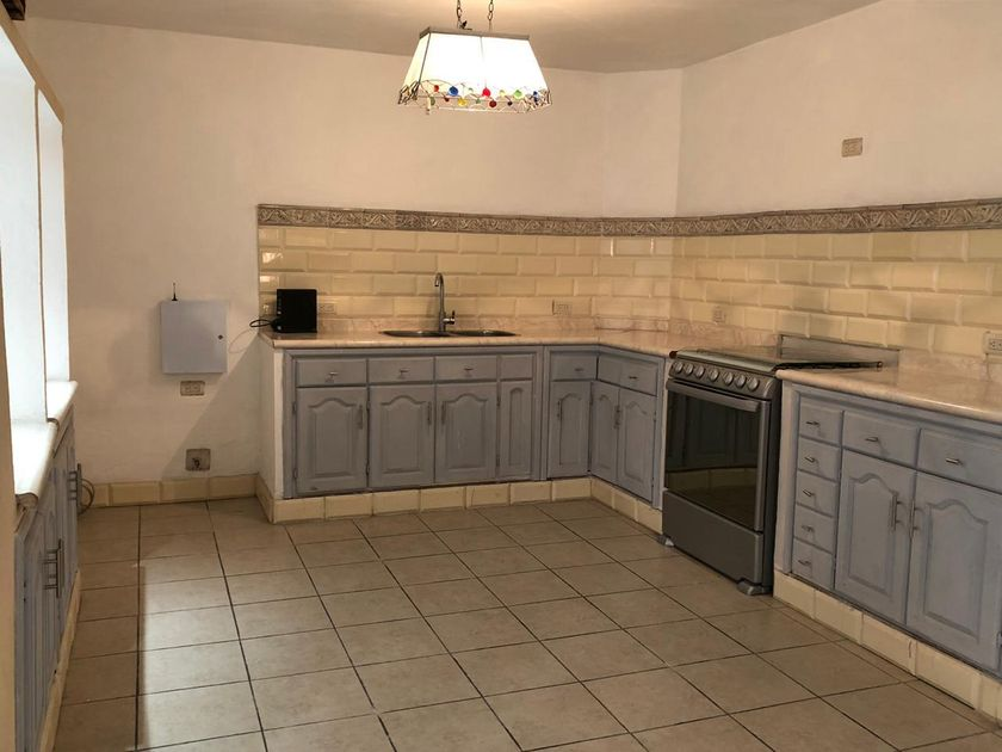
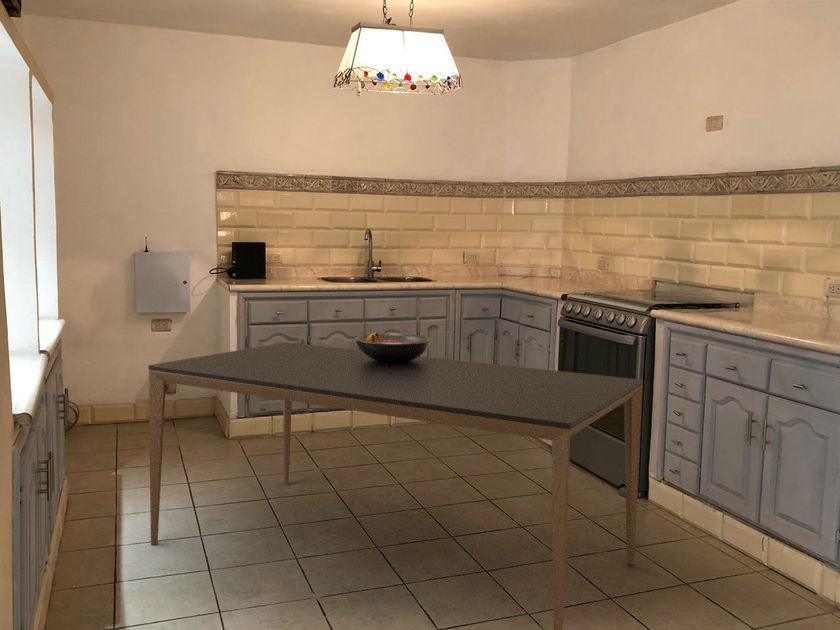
+ fruit bowl [354,332,433,362]
+ dining table [148,342,644,630]
